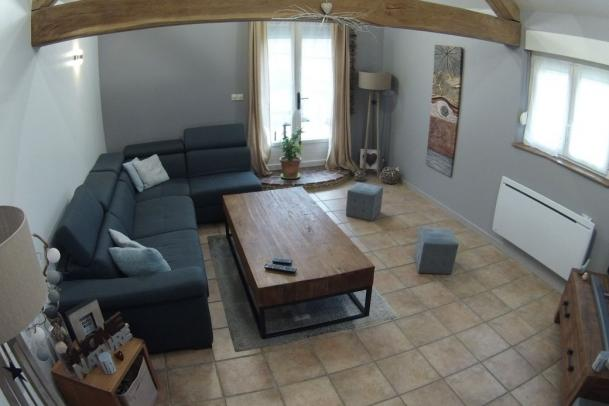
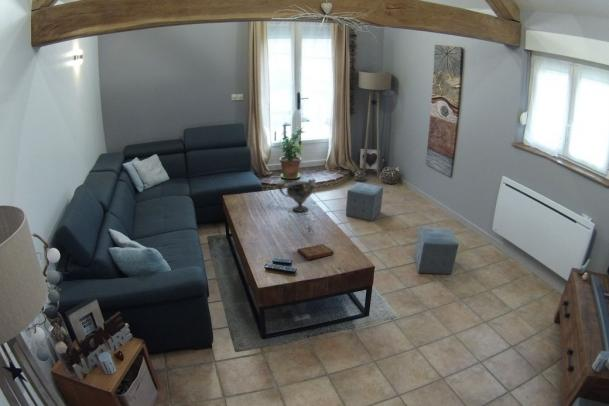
+ decorative bowl [275,178,317,213]
+ book [297,243,335,261]
